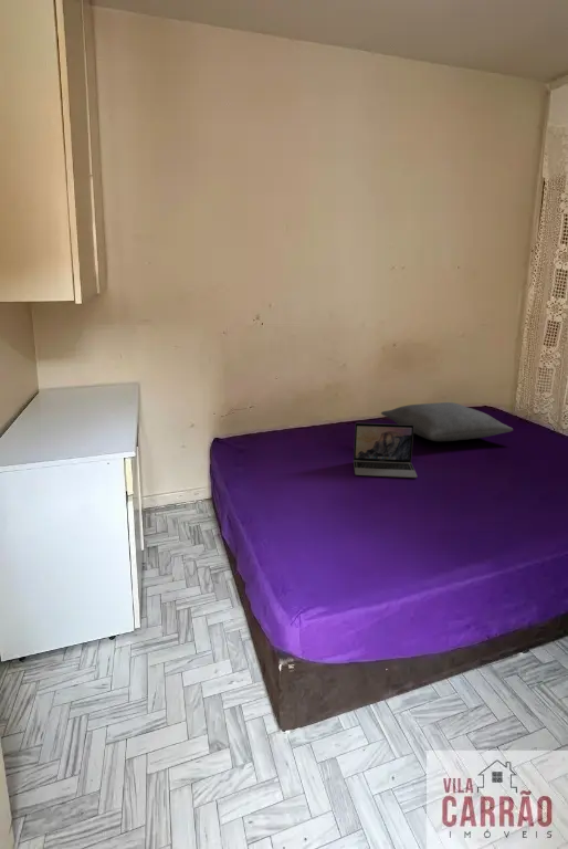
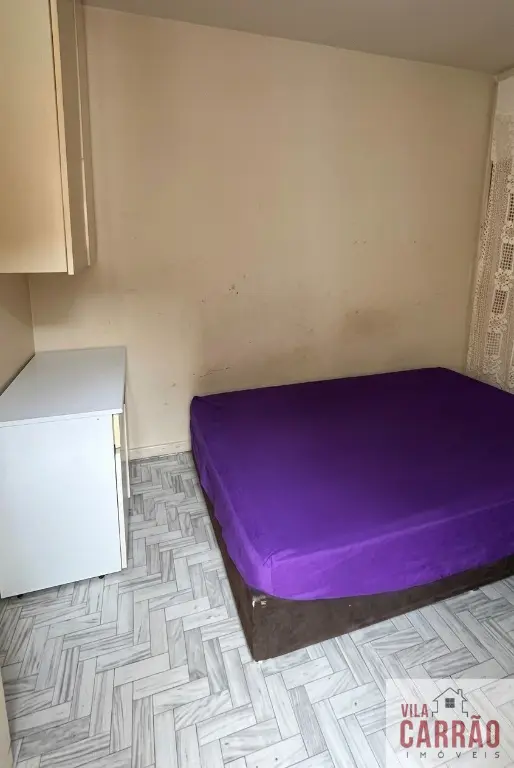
- pillow [380,401,514,442]
- laptop [353,422,419,479]
